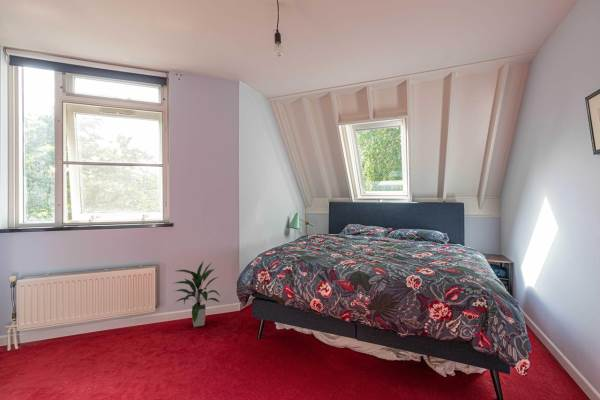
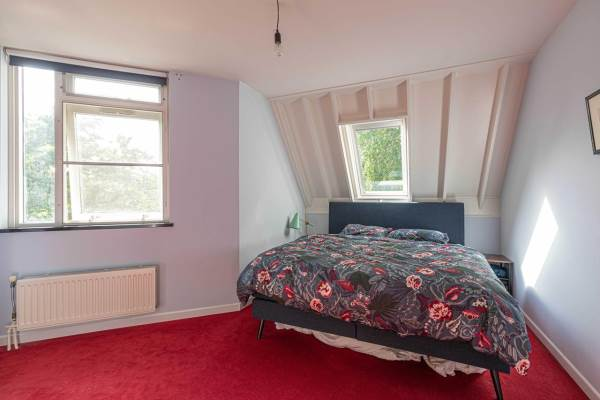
- indoor plant [171,261,221,328]
